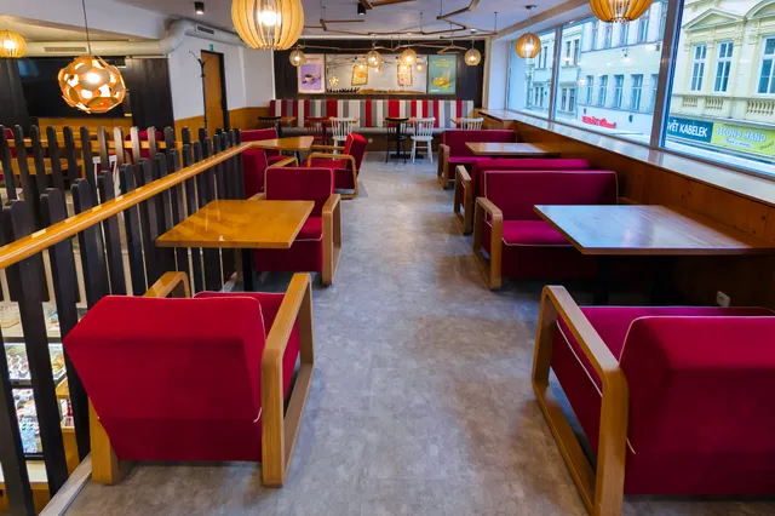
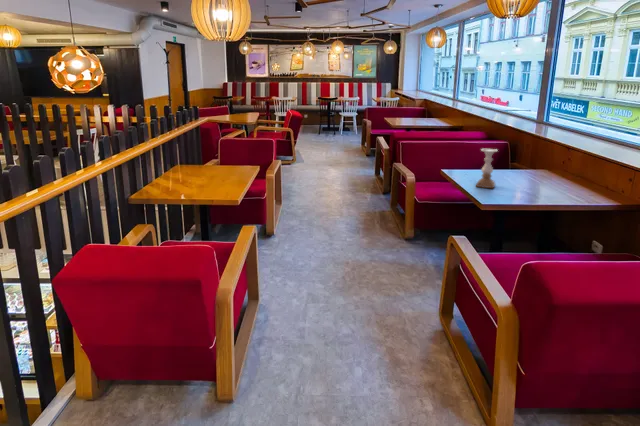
+ candle holder [475,148,499,189]
